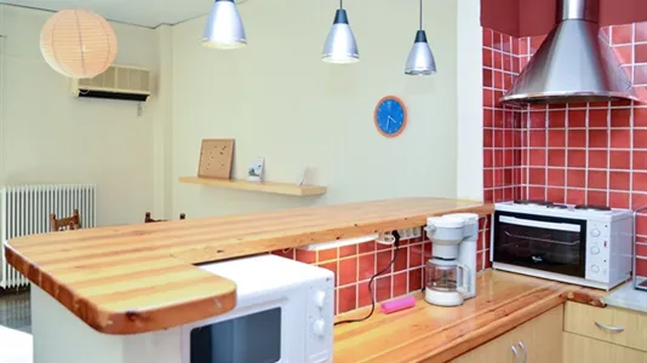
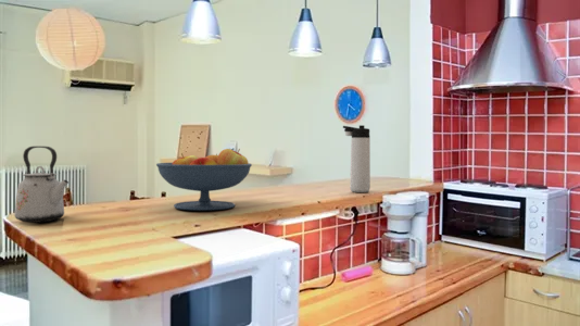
+ kettle [13,146,70,224]
+ fruit bowl [155,148,253,211]
+ thermos bottle [342,124,371,193]
